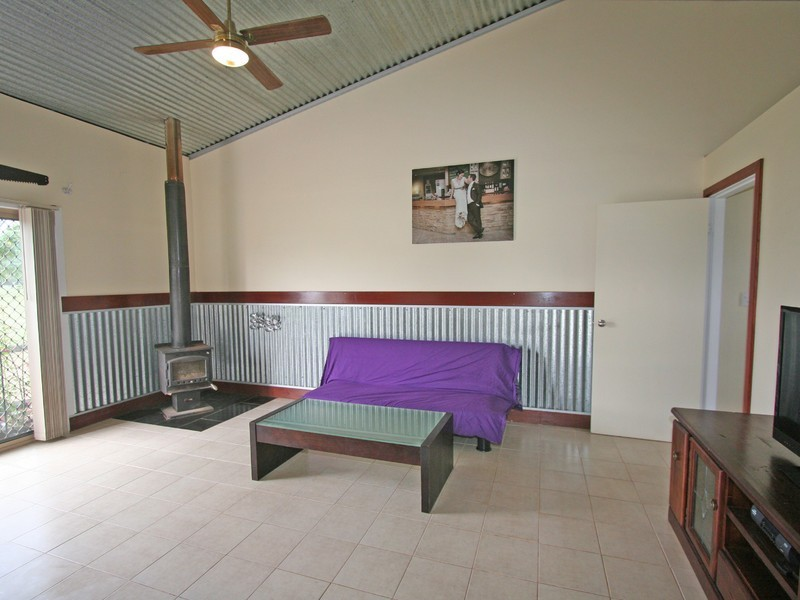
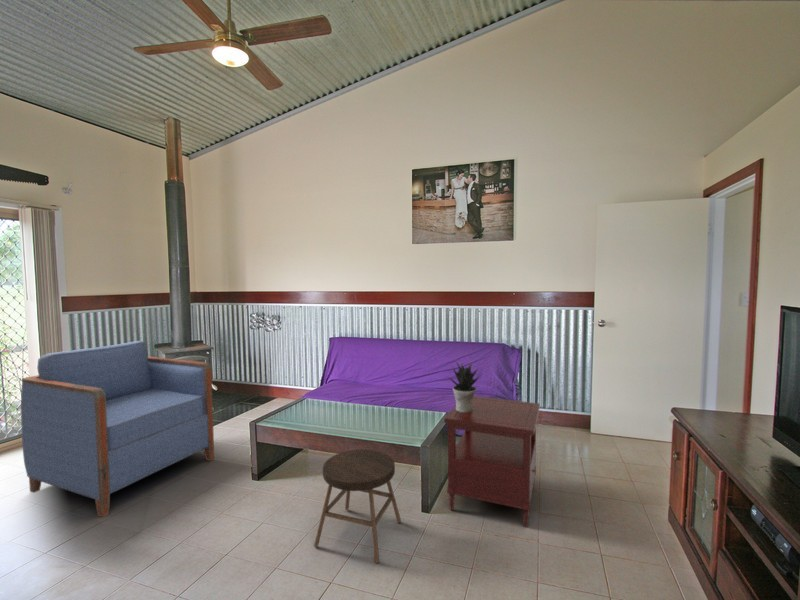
+ potted plant [447,359,483,412]
+ side table [443,395,541,528]
+ stool [313,448,402,564]
+ armchair [20,340,215,518]
